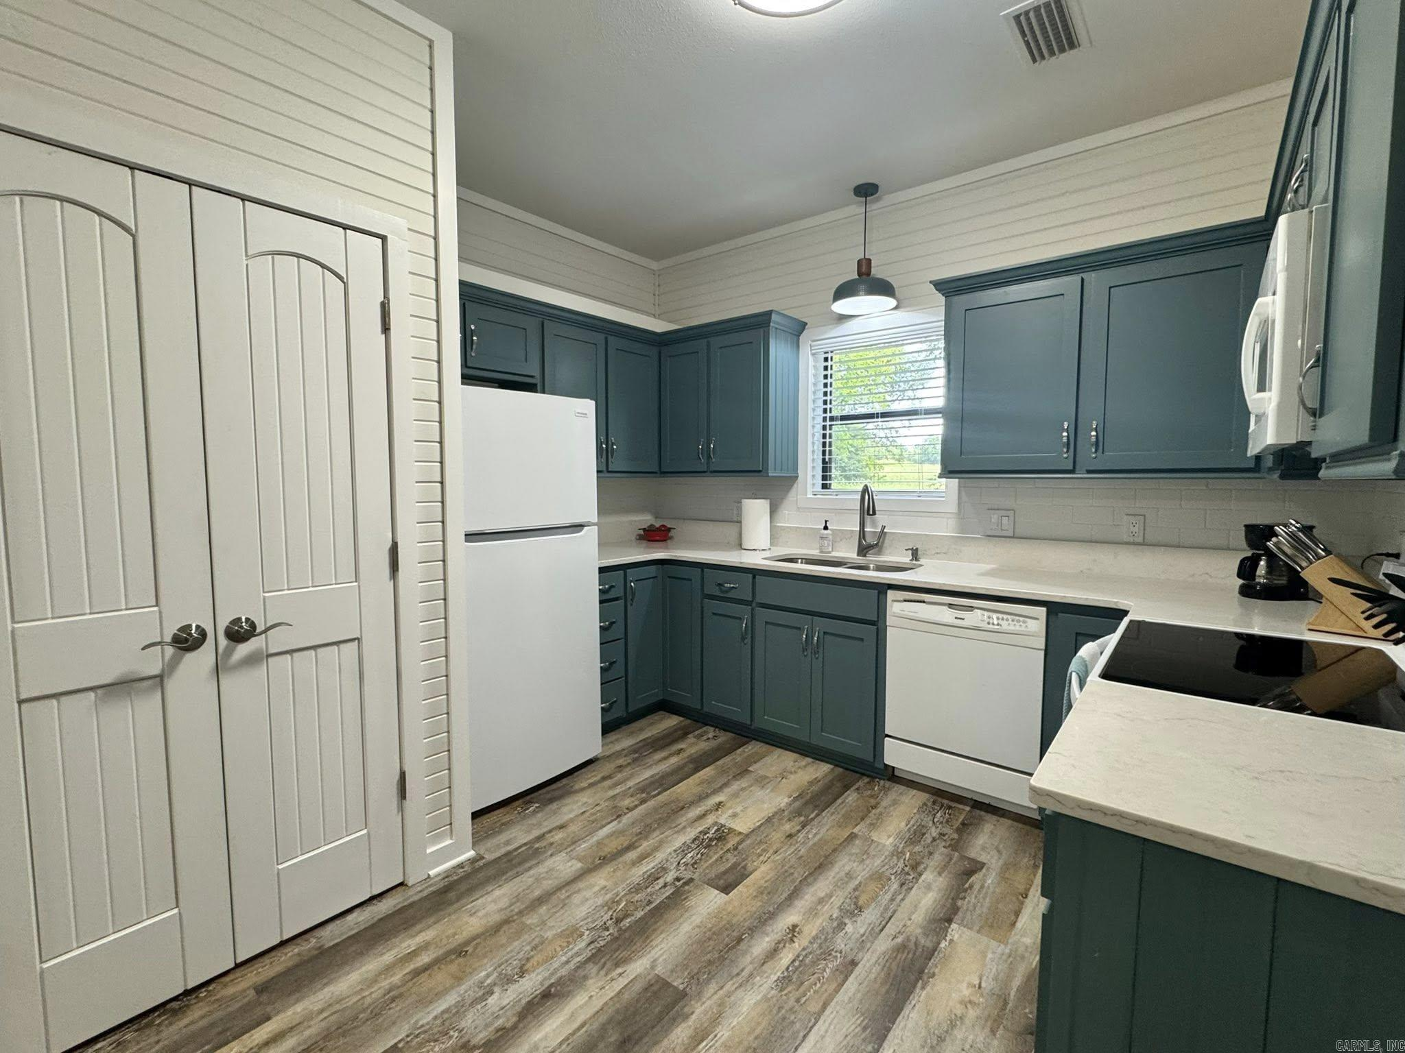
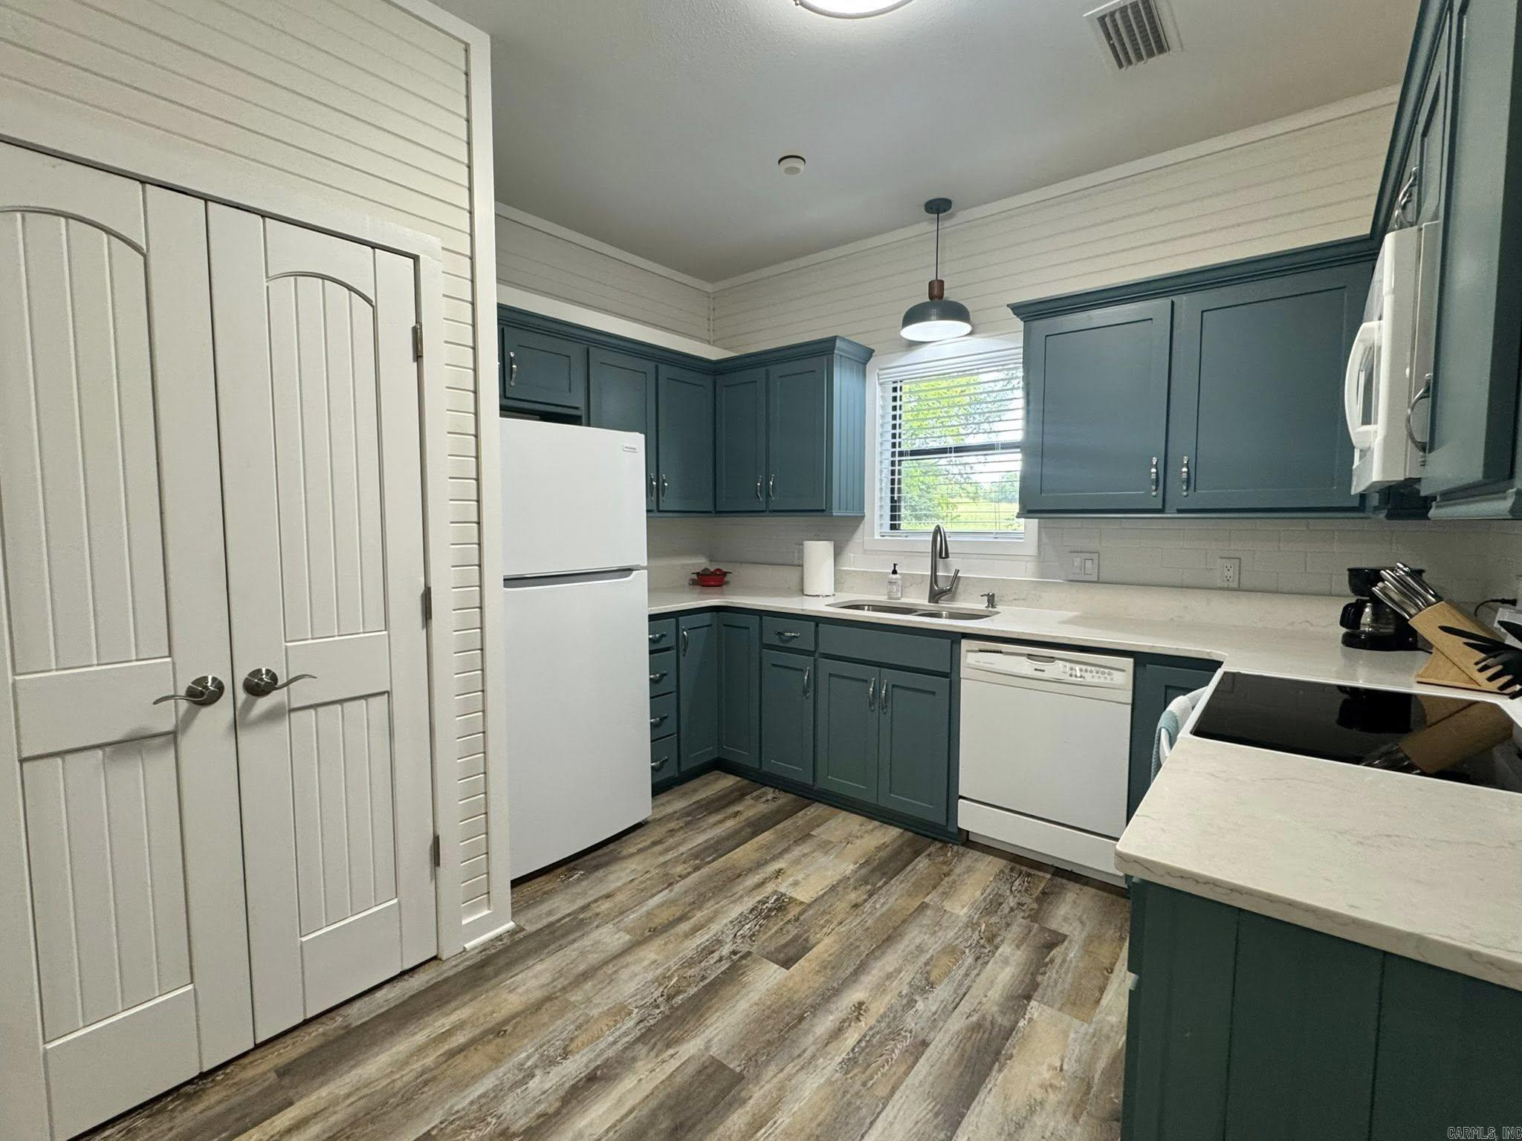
+ smoke detector [777,147,807,177]
